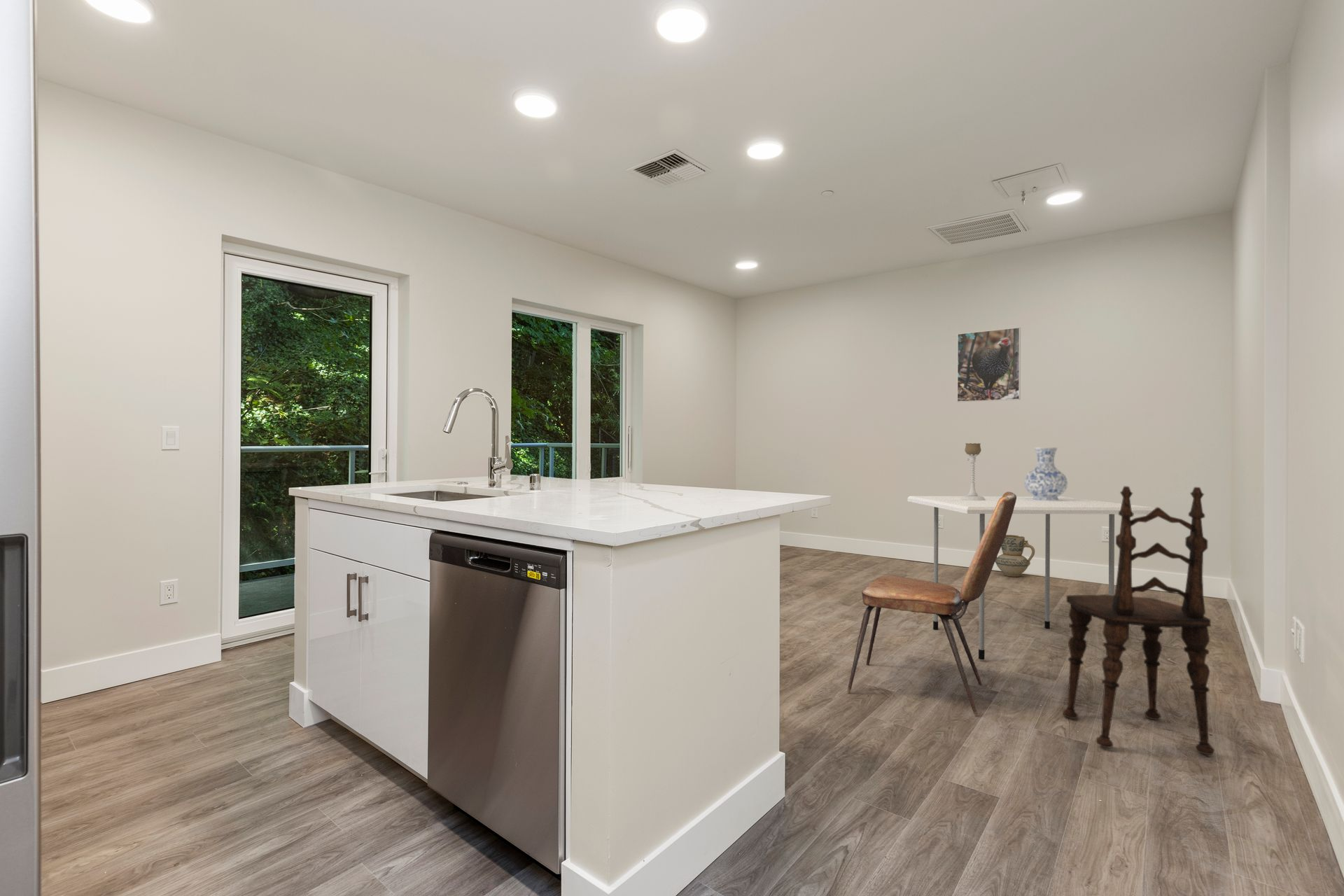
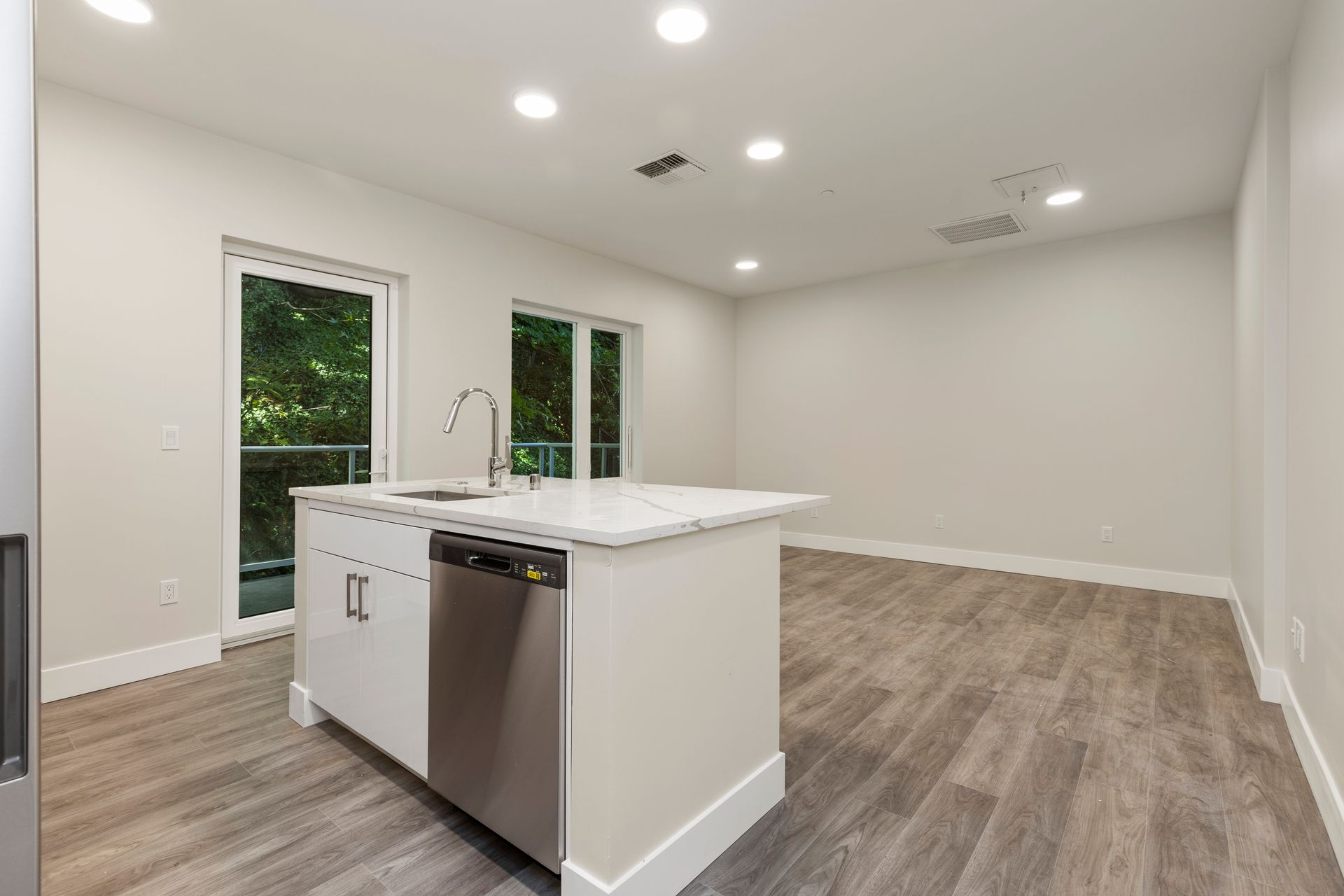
- ceramic jug [995,534,1035,577]
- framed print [956,327,1021,402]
- dining table [907,496,1156,660]
- dining chair [1062,486,1215,755]
- dining chair [847,491,1016,716]
- candle holder [960,442,986,500]
- vase [1023,447,1068,500]
